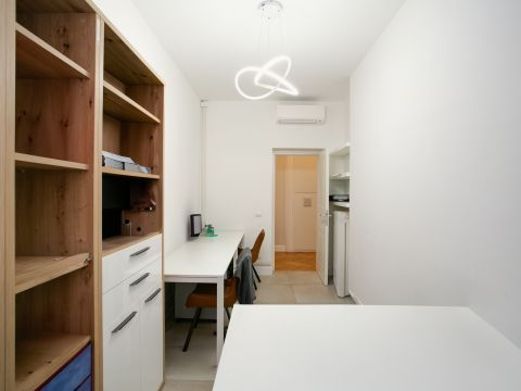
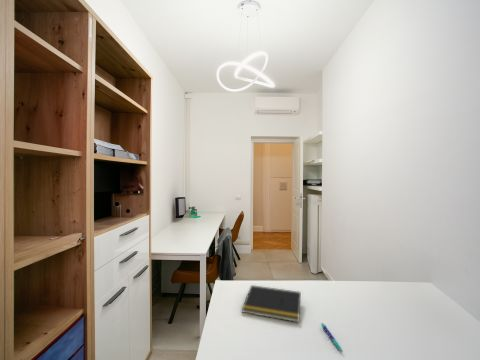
+ pen [320,322,344,354]
+ notepad [241,284,302,323]
